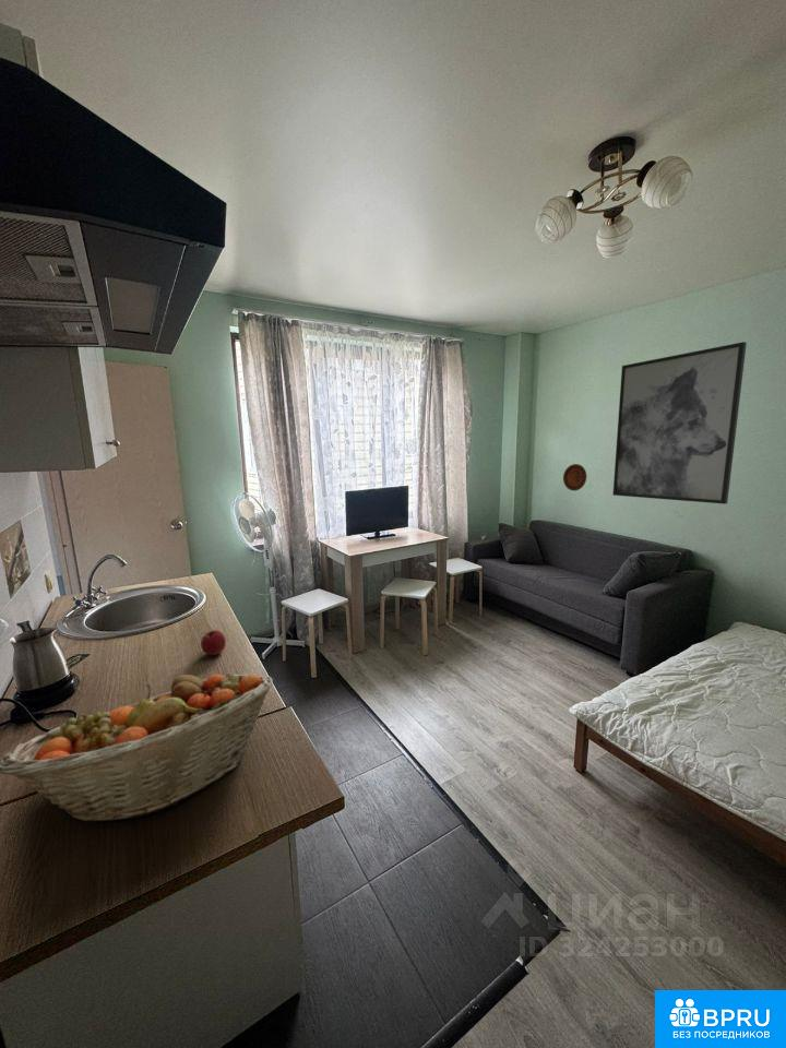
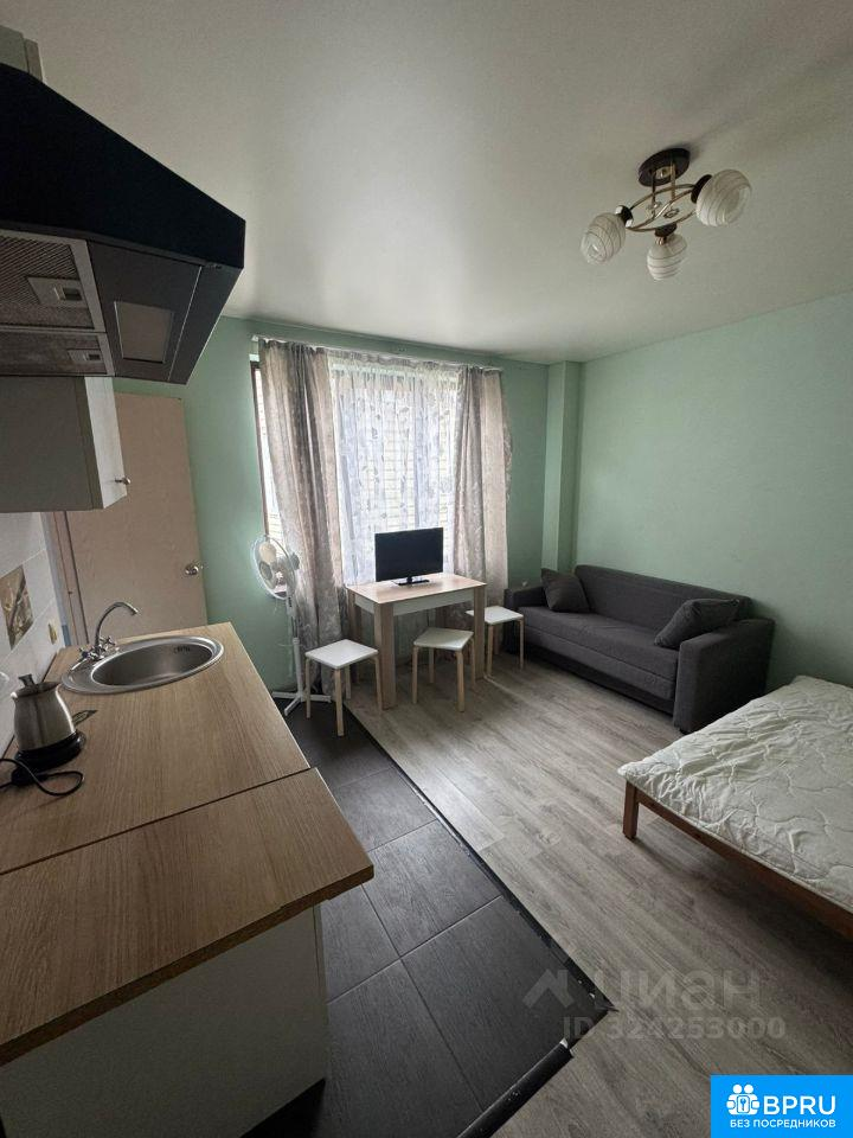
- fruit basket [0,671,274,823]
- apple [200,629,227,656]
- decorative plate [562,463,587,492]
- wall art [612,341,748,505]
